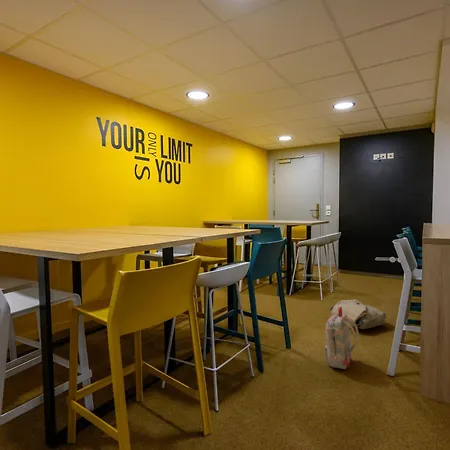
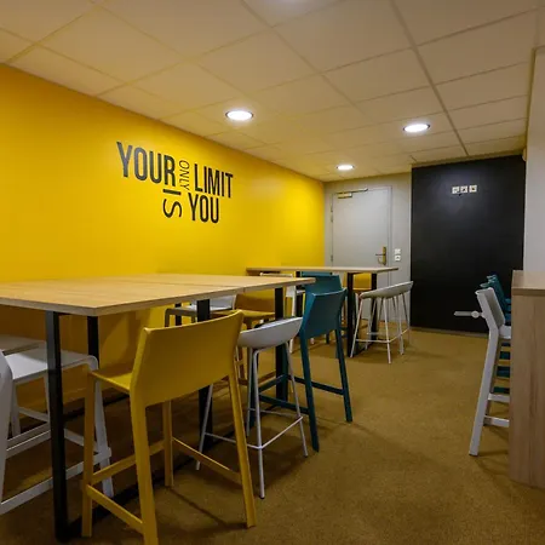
- bag [329,298,387,330]
- backpack [323,307,360,370]
